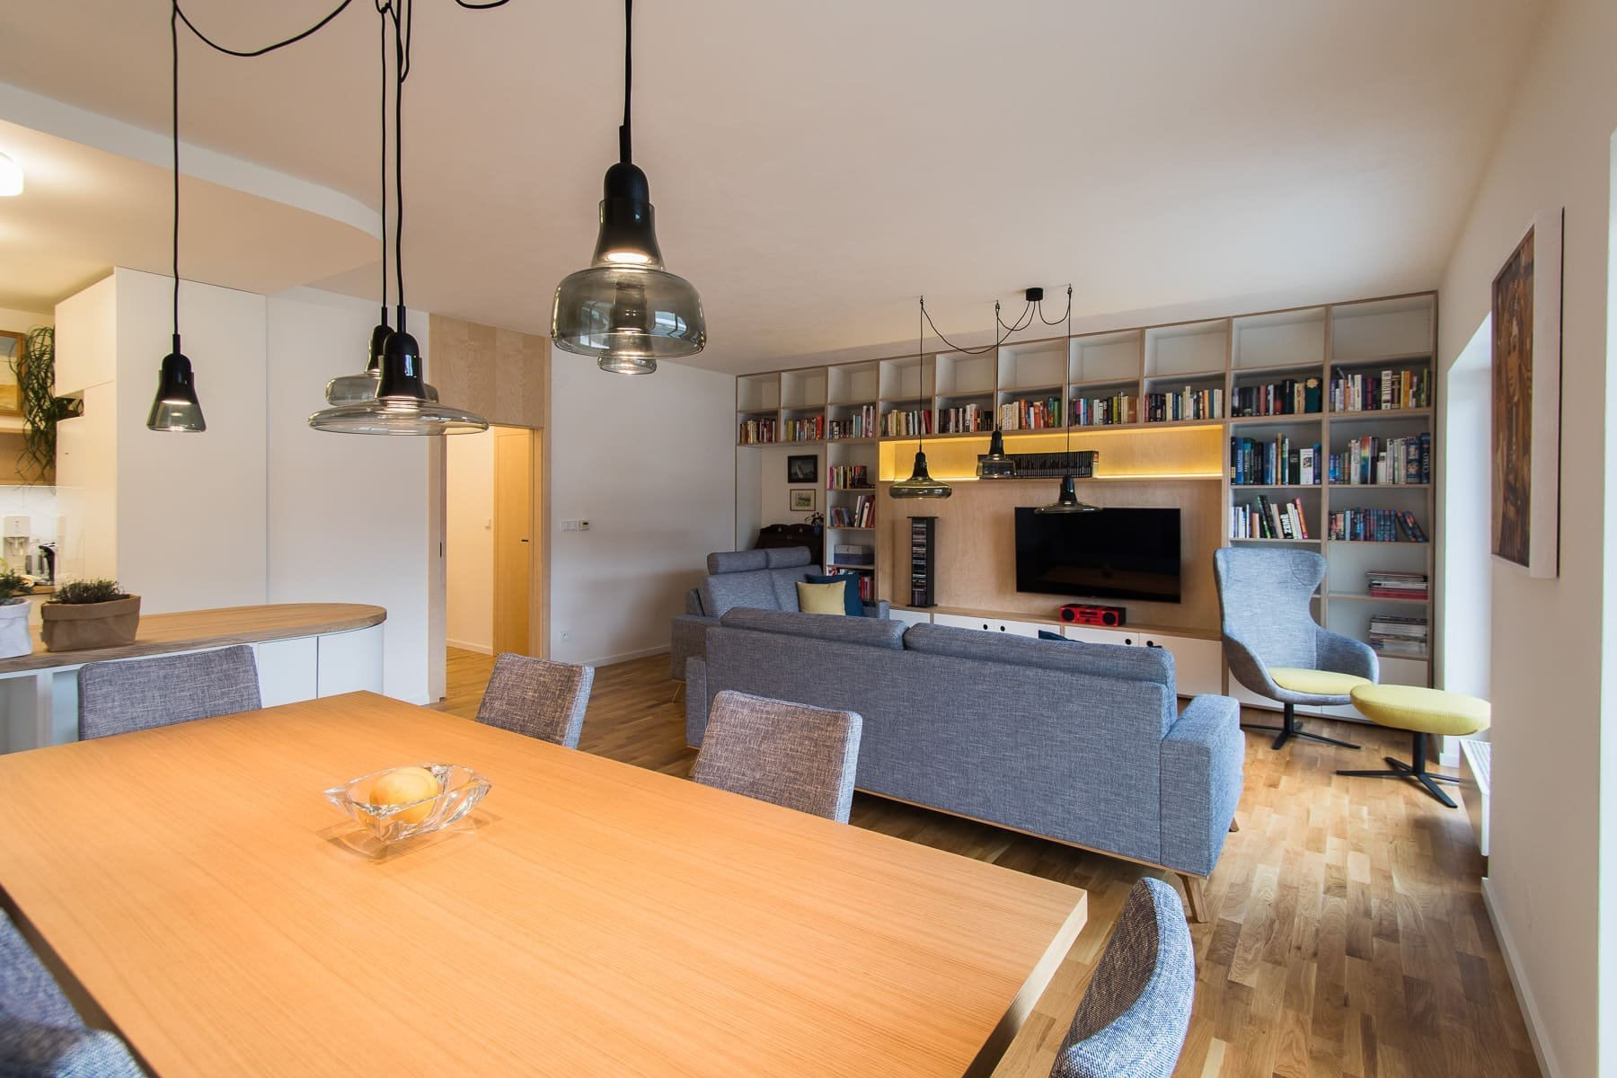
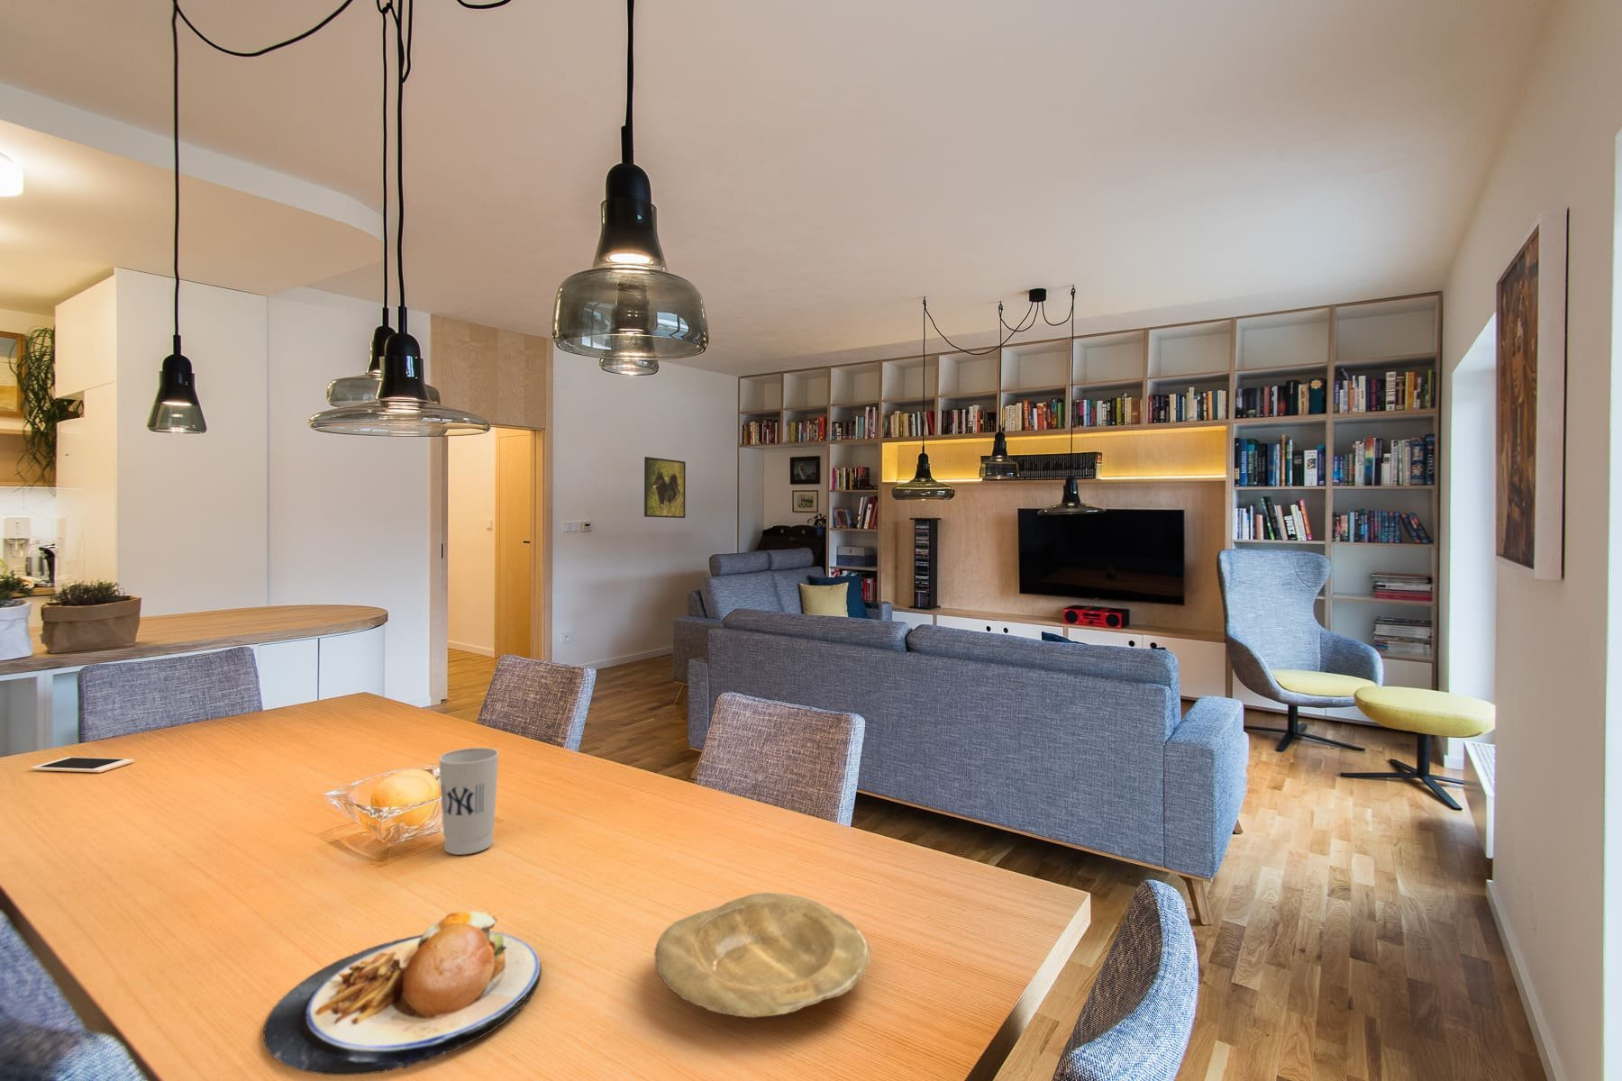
+ cell phone [30,756,135,773]
+ plate [653,892,871,1018]
+ plate [262,911,542,1076]
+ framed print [643,456,687,519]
+ cup [438,747,500,855]
